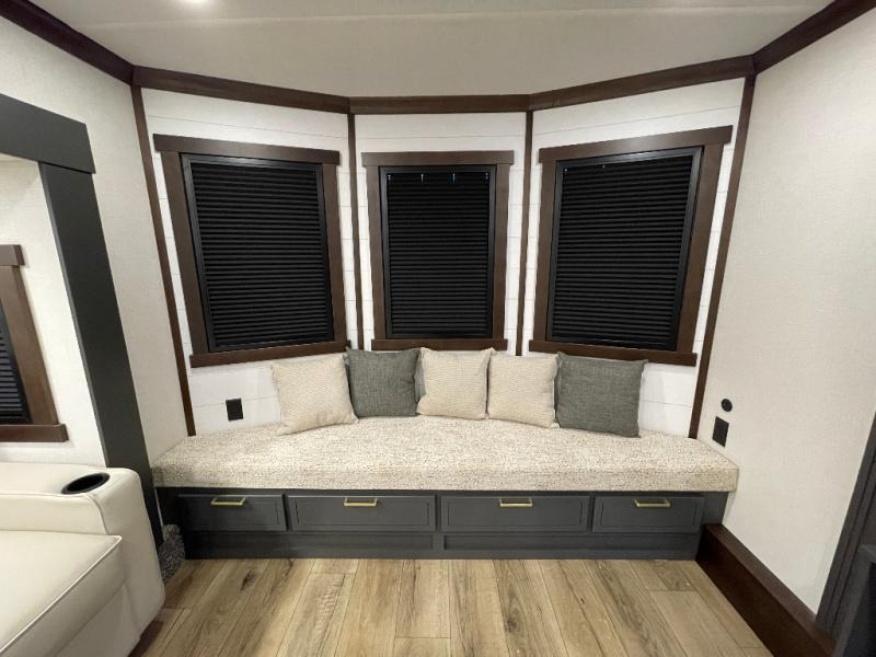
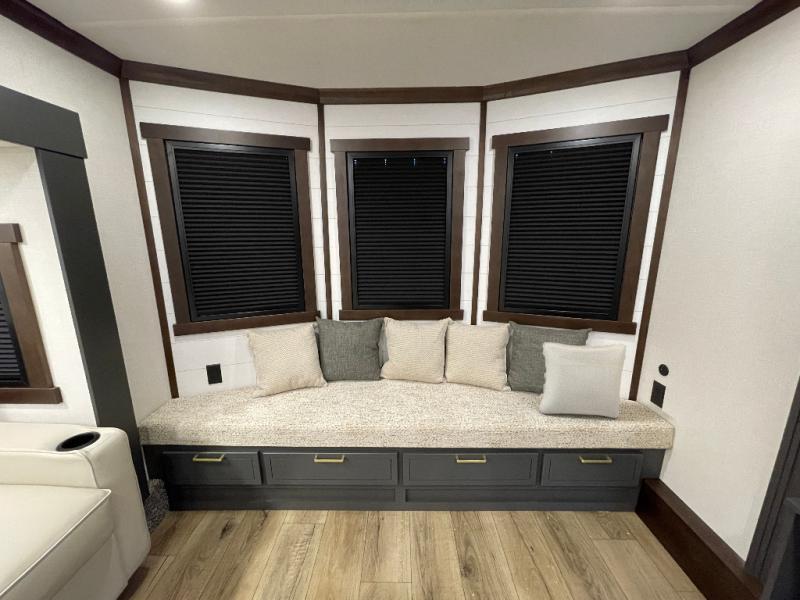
+ pillow [537,341,628,419]
